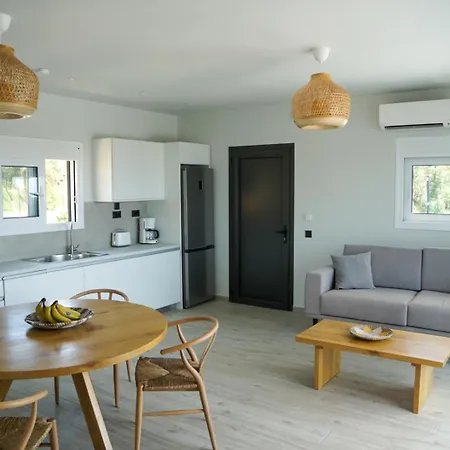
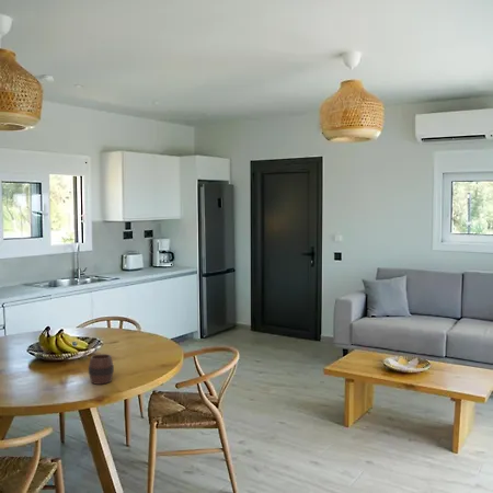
+ cup [88,353,115,386]
